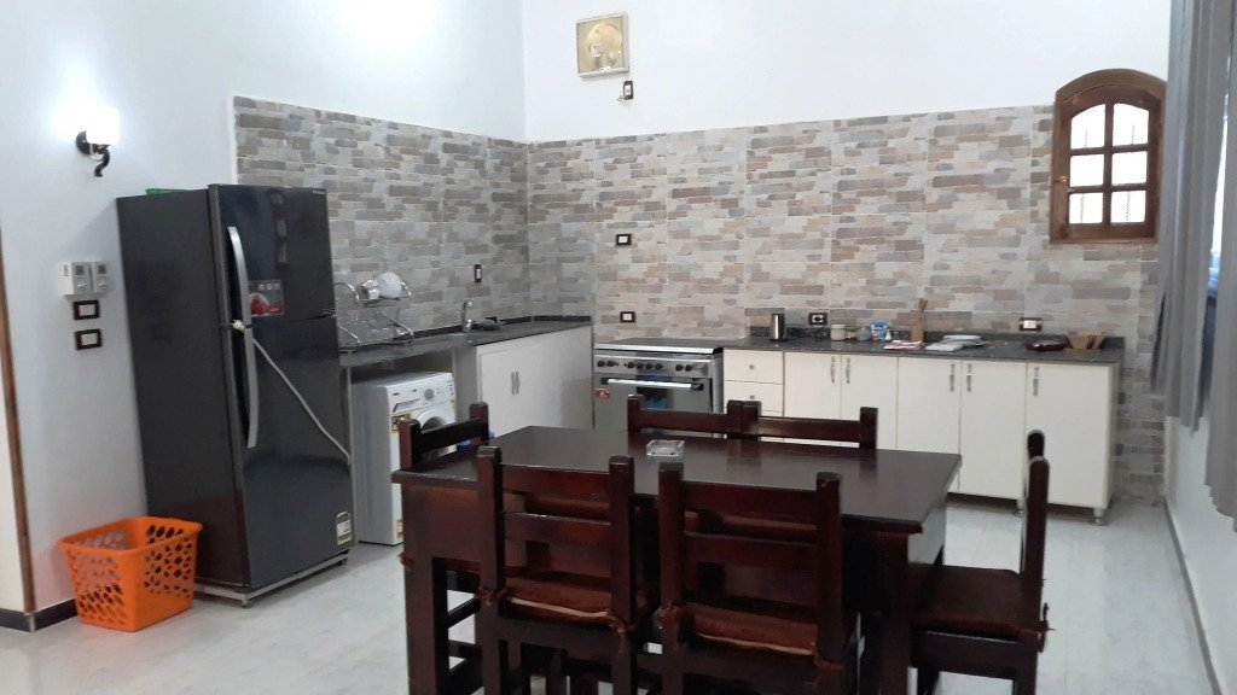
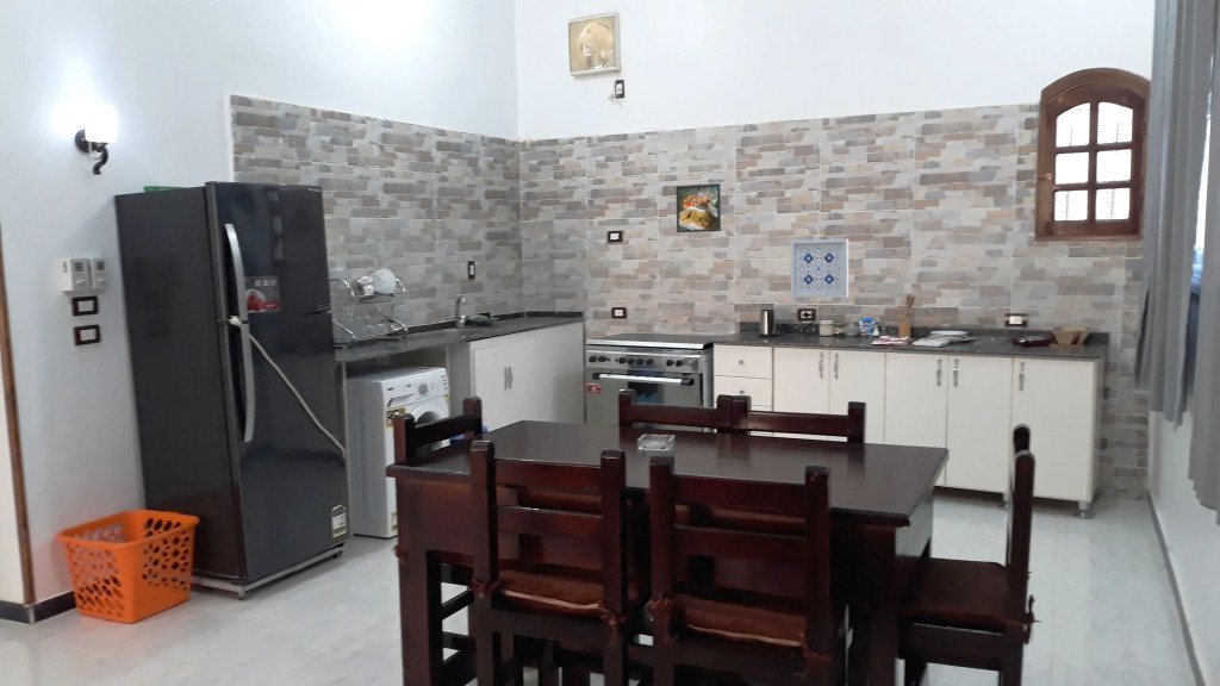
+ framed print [676,182,722,233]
+ wall art [790,237,849,298]
